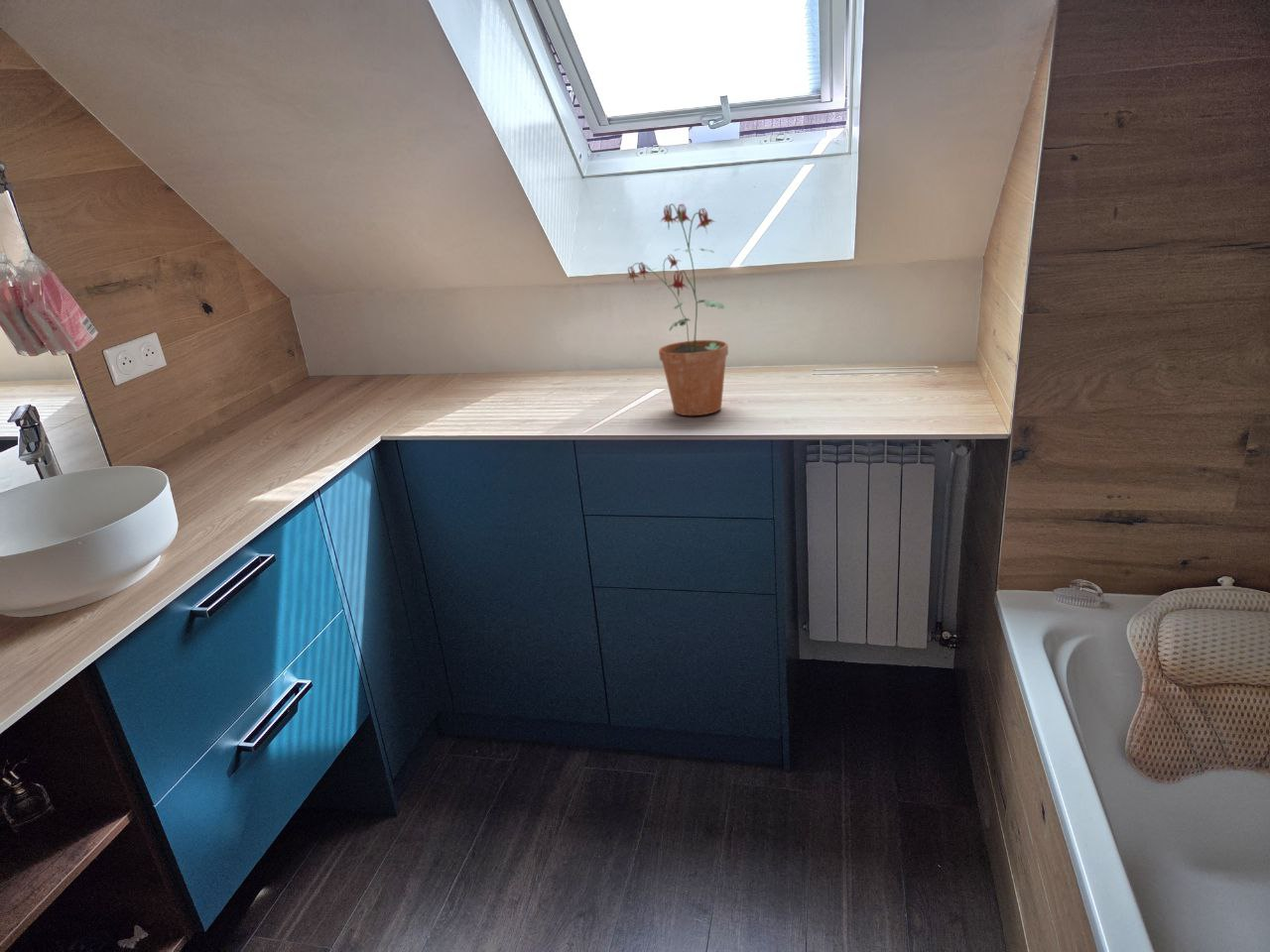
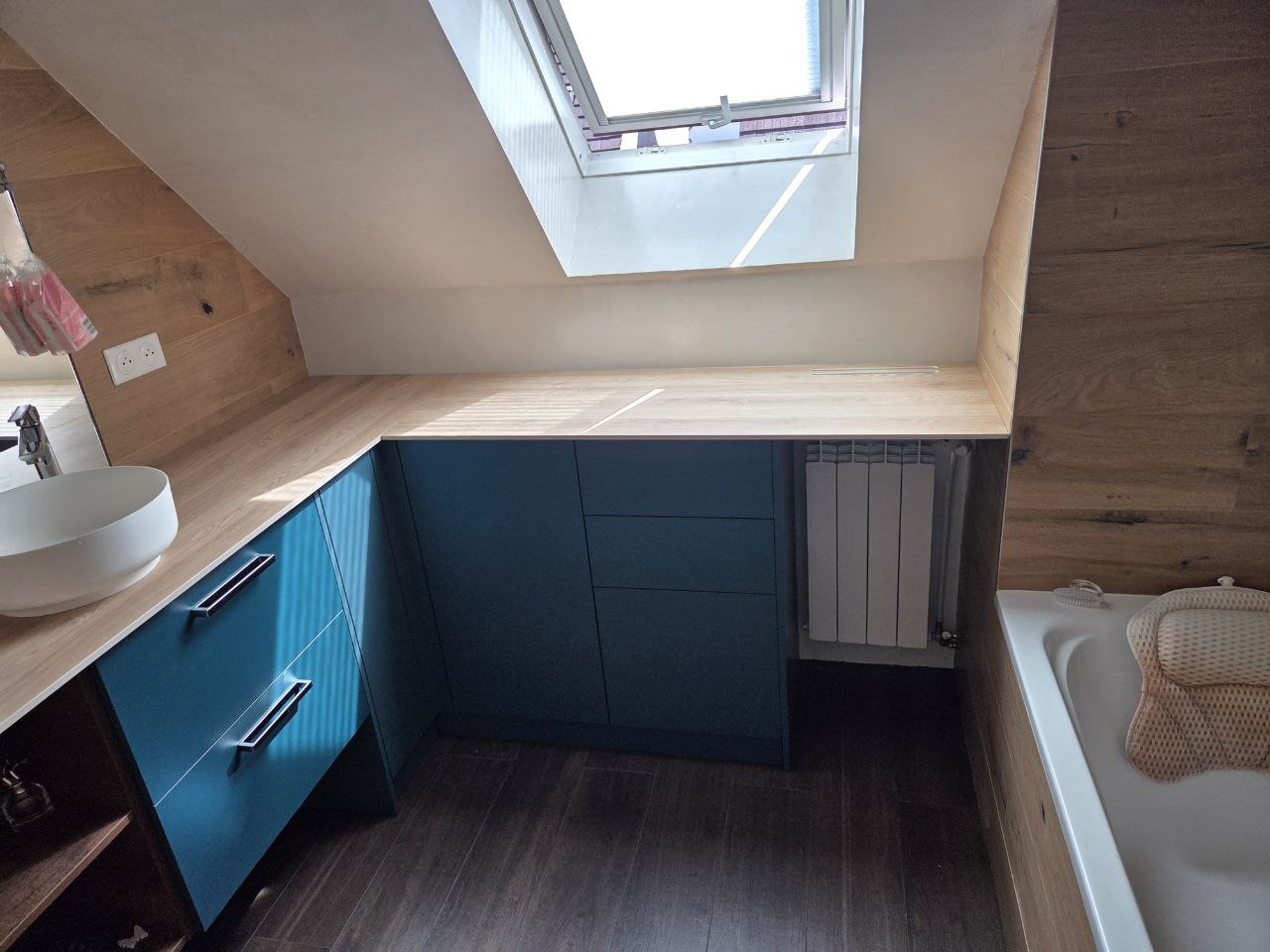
- potted plant [625,202,729,416]
